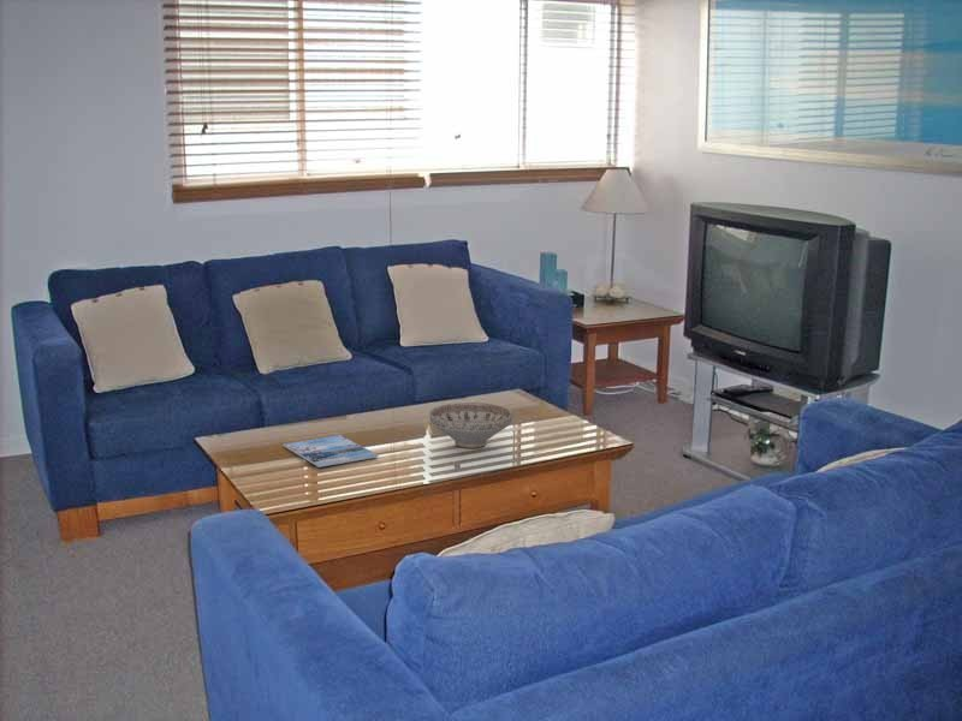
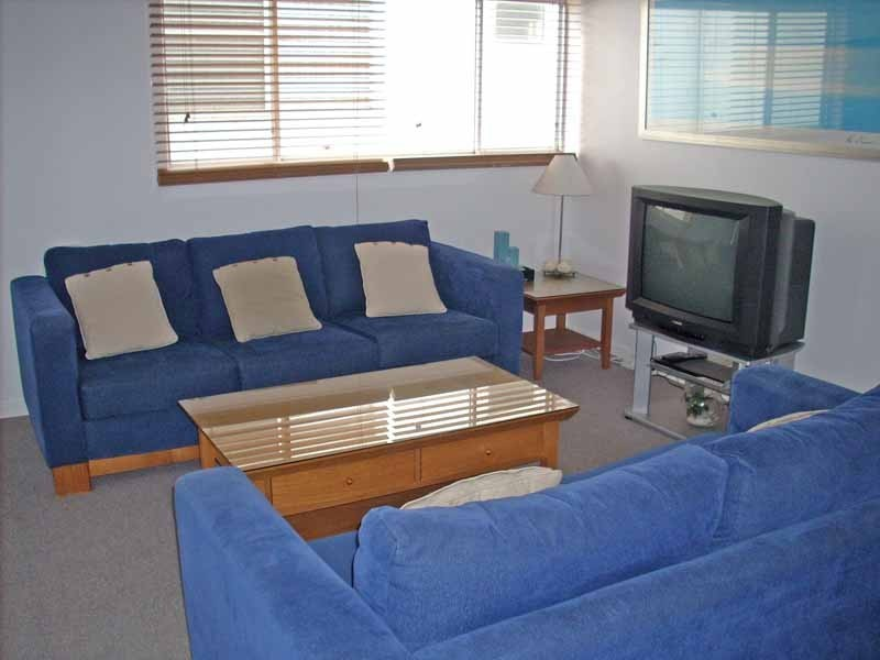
- decorative bowl [428,401,513,449]
- magazine [283,434,379,469]
